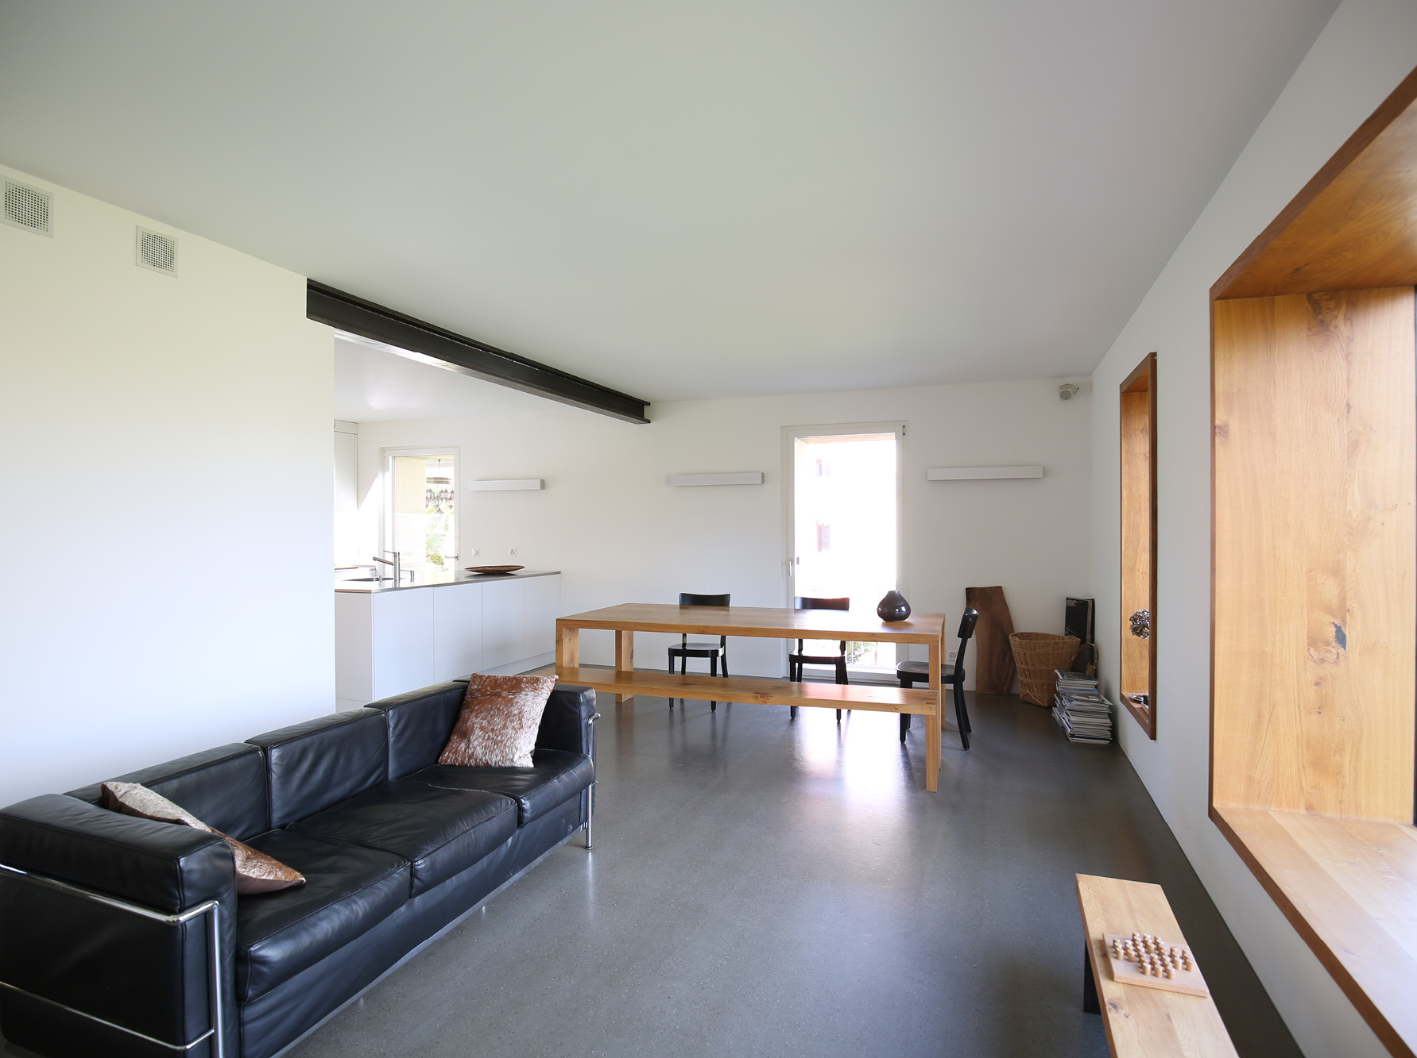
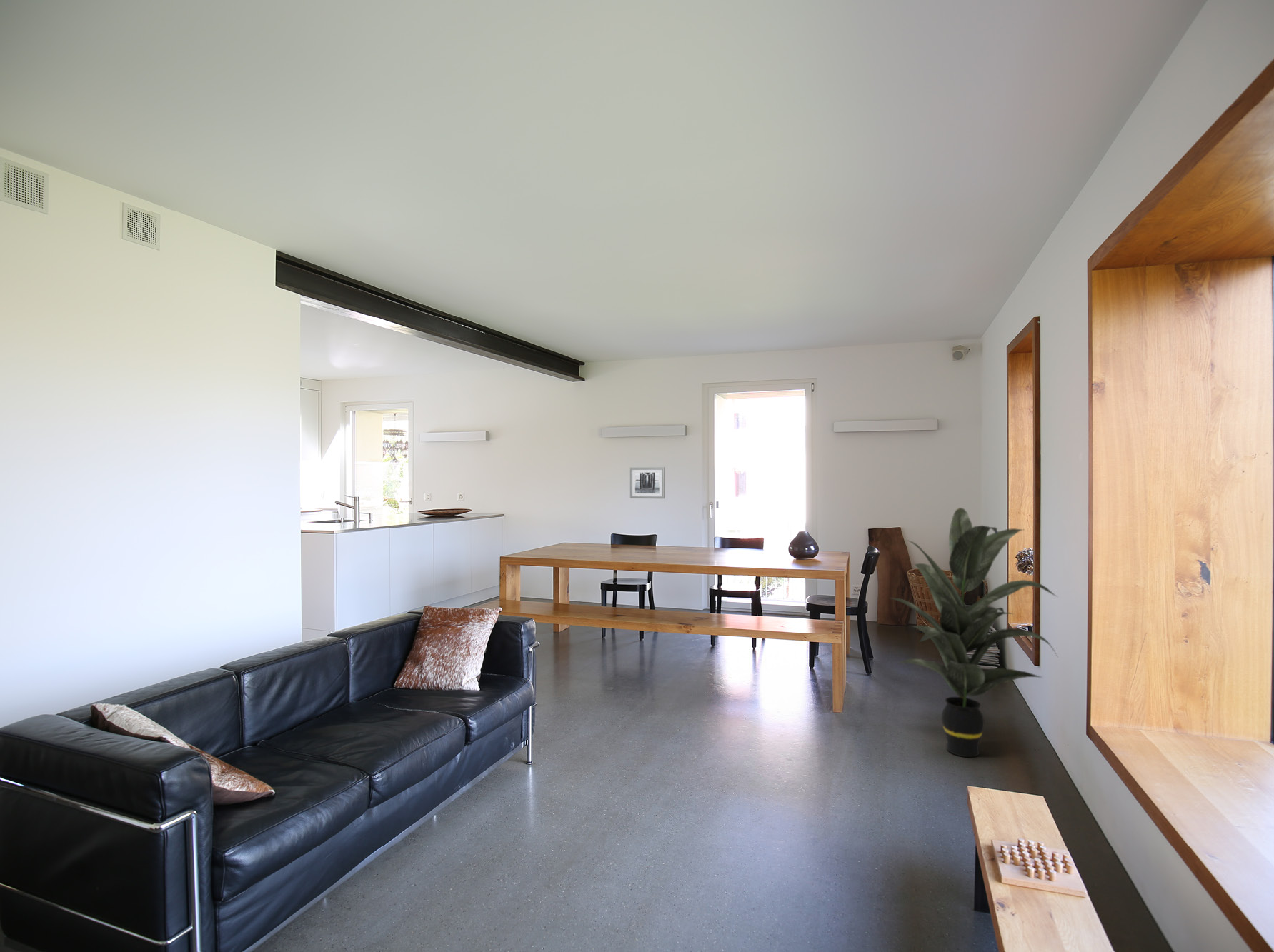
+ indoor plant [888,507,1059,758]
+ wall art [629,466,665,499]
